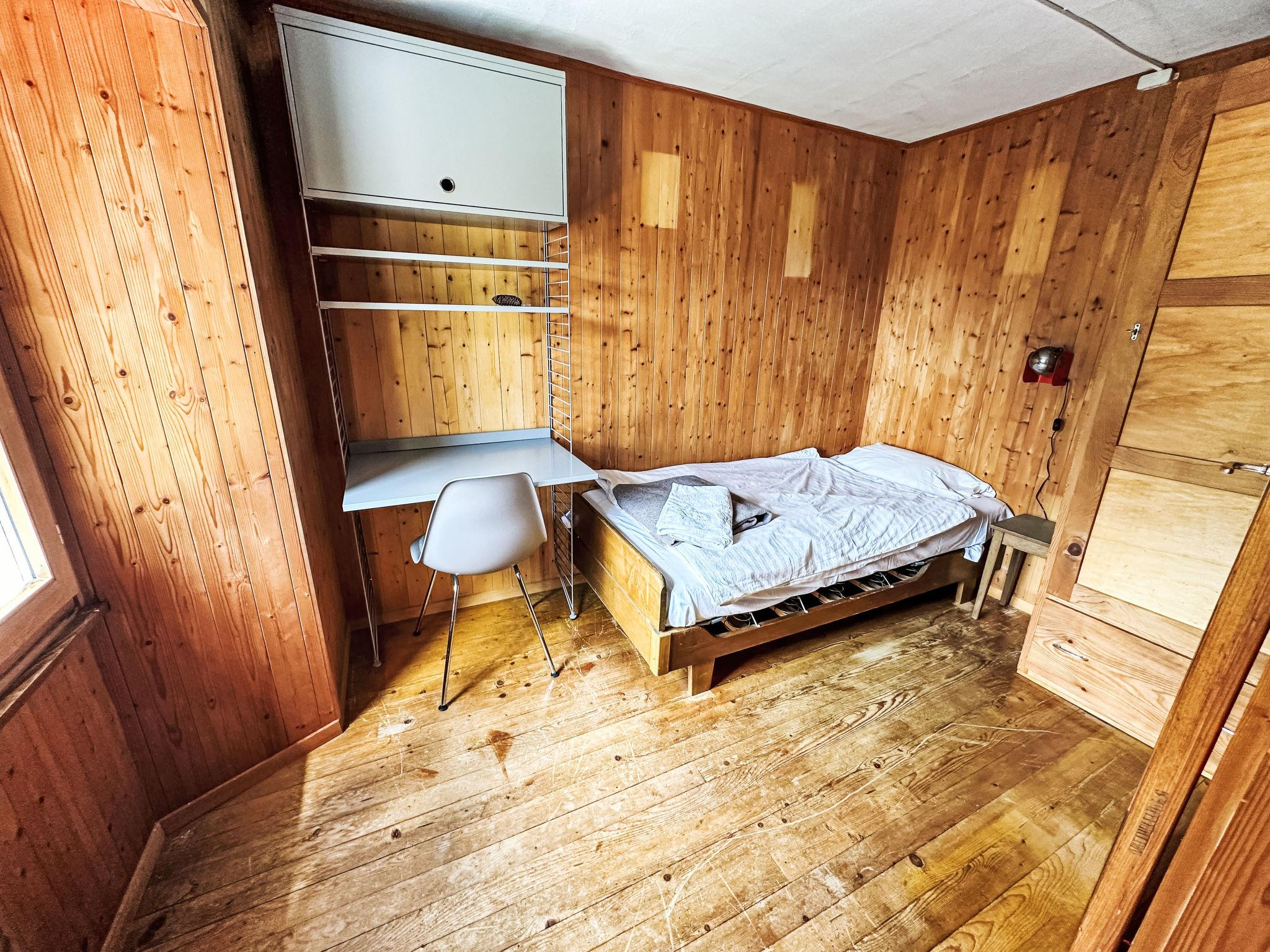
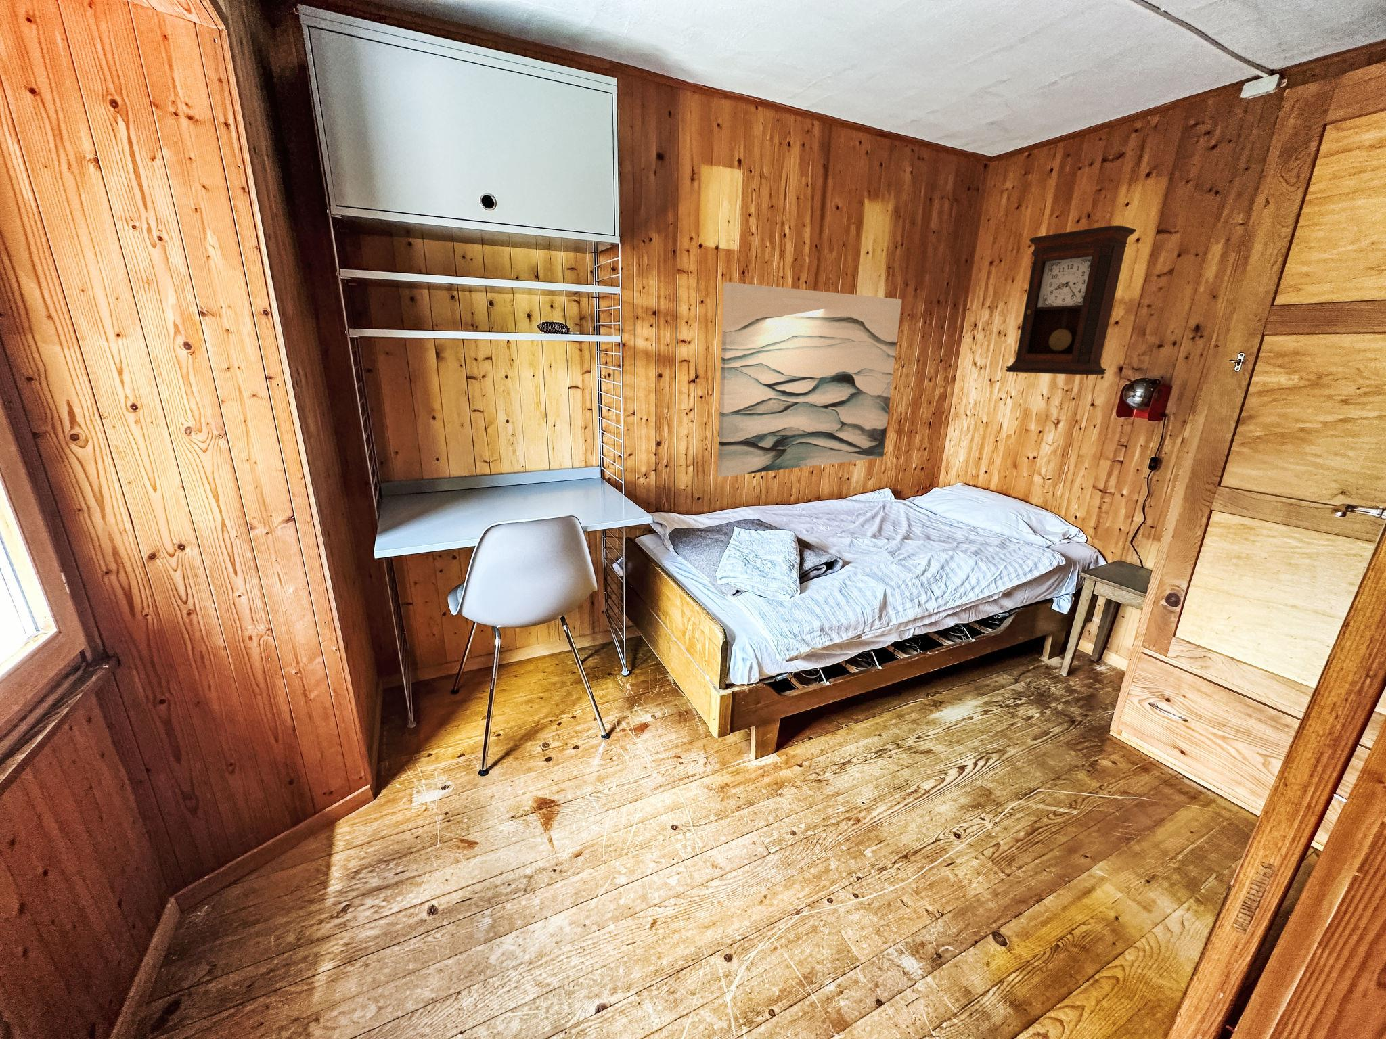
+ pendulum clock [1005,225,1137,375]
+ wall art [717,282,903,478]
